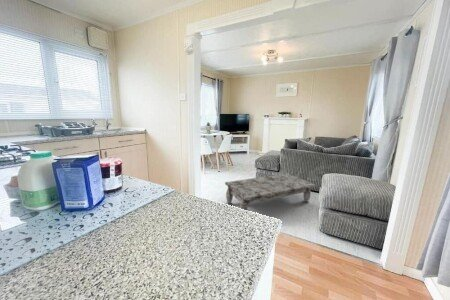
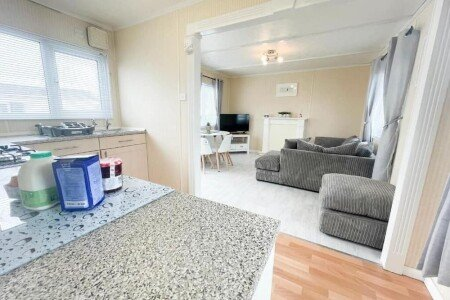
- coffee table [224,173,317,211]
